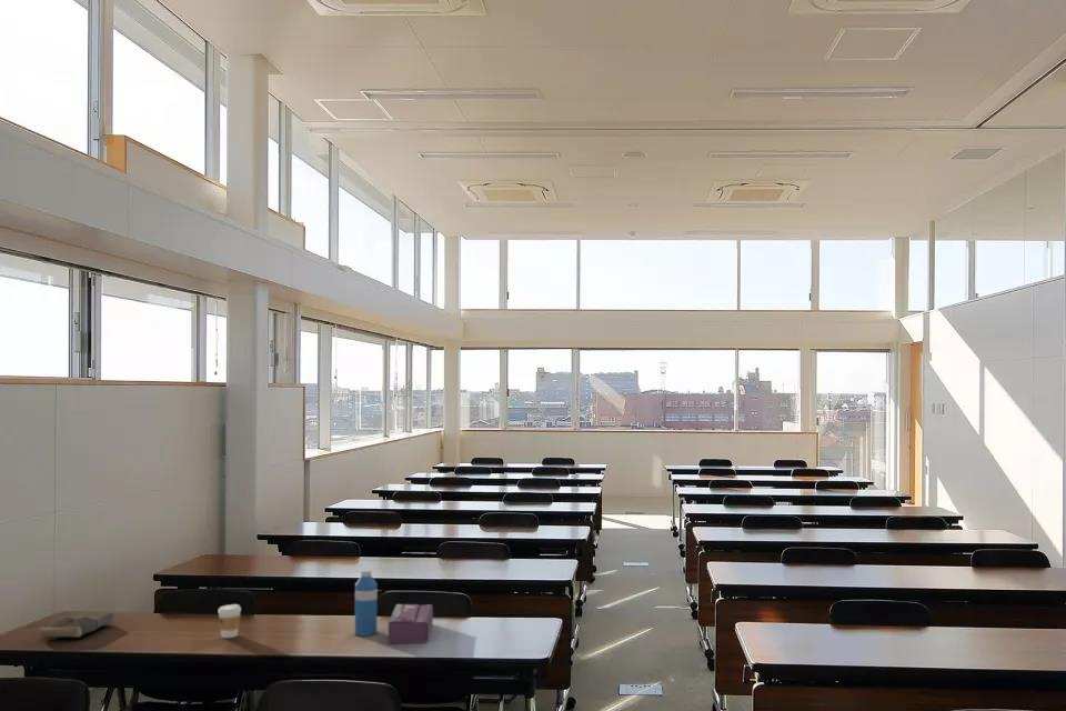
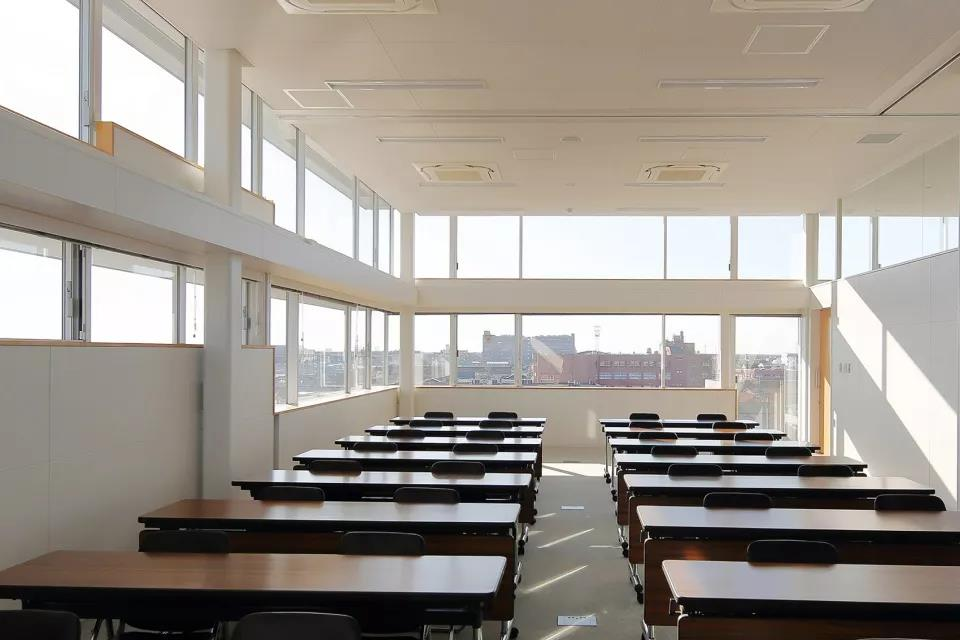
- book [39,611,114,639]
- coffee cup [217,603,242,639]
- water bottle [354,569,379,637]
- tissue box [388,603,434,644]
